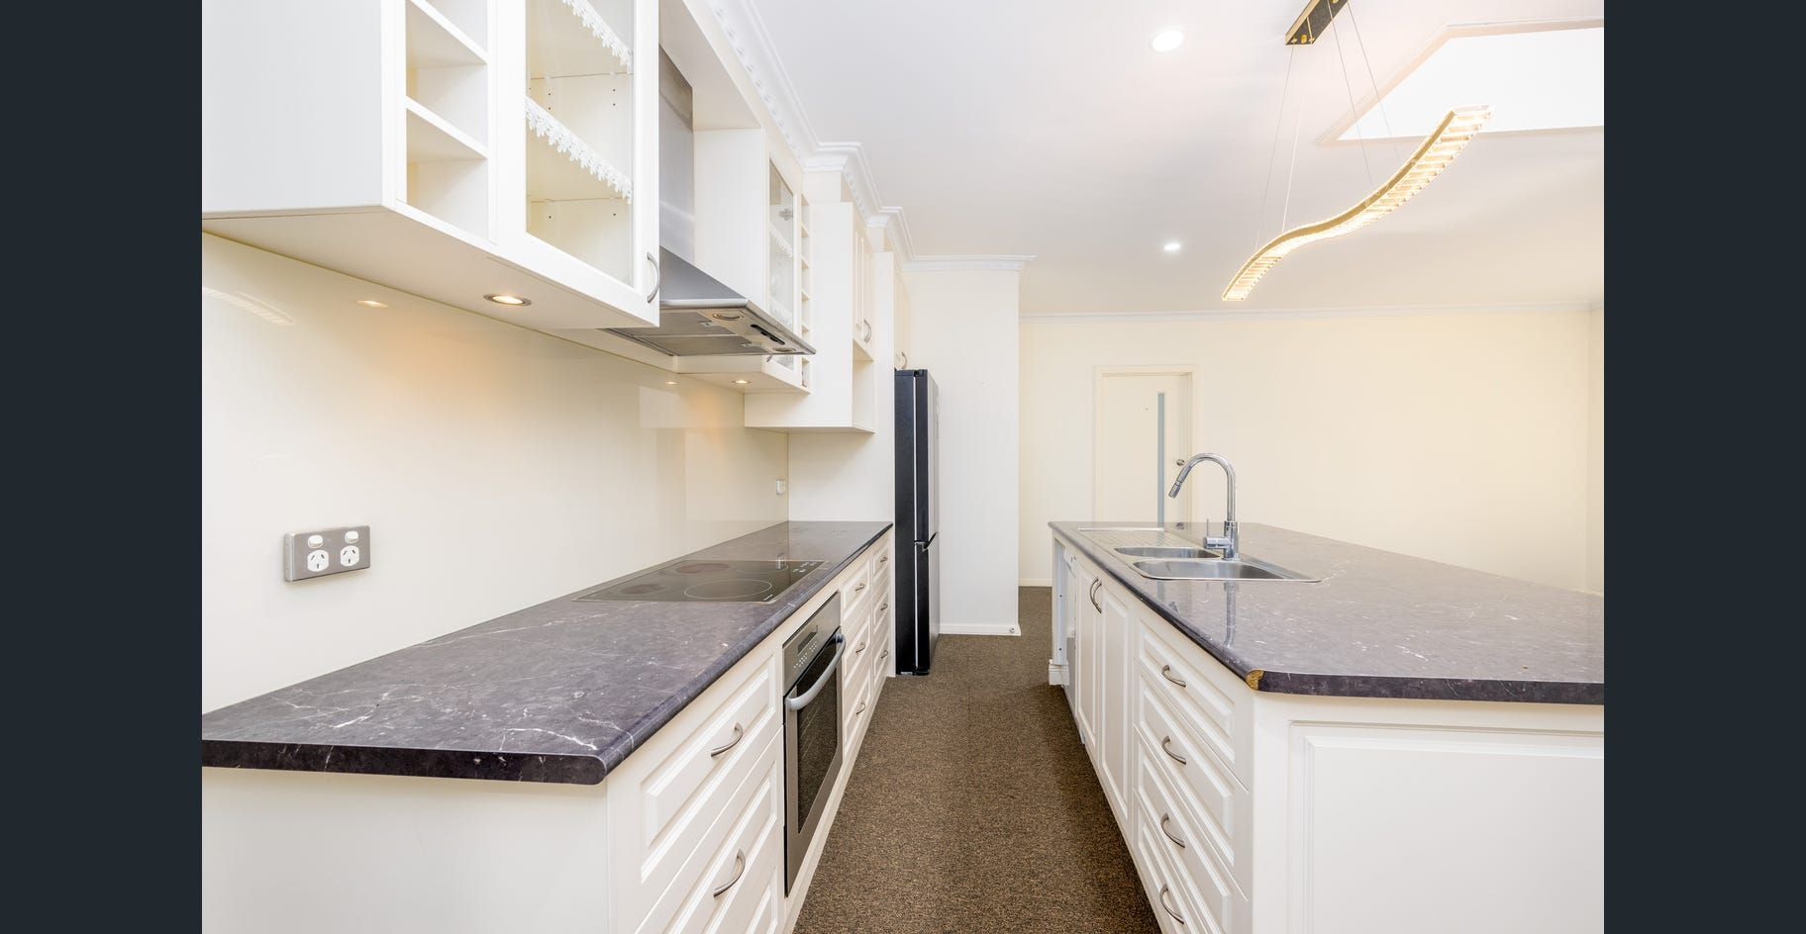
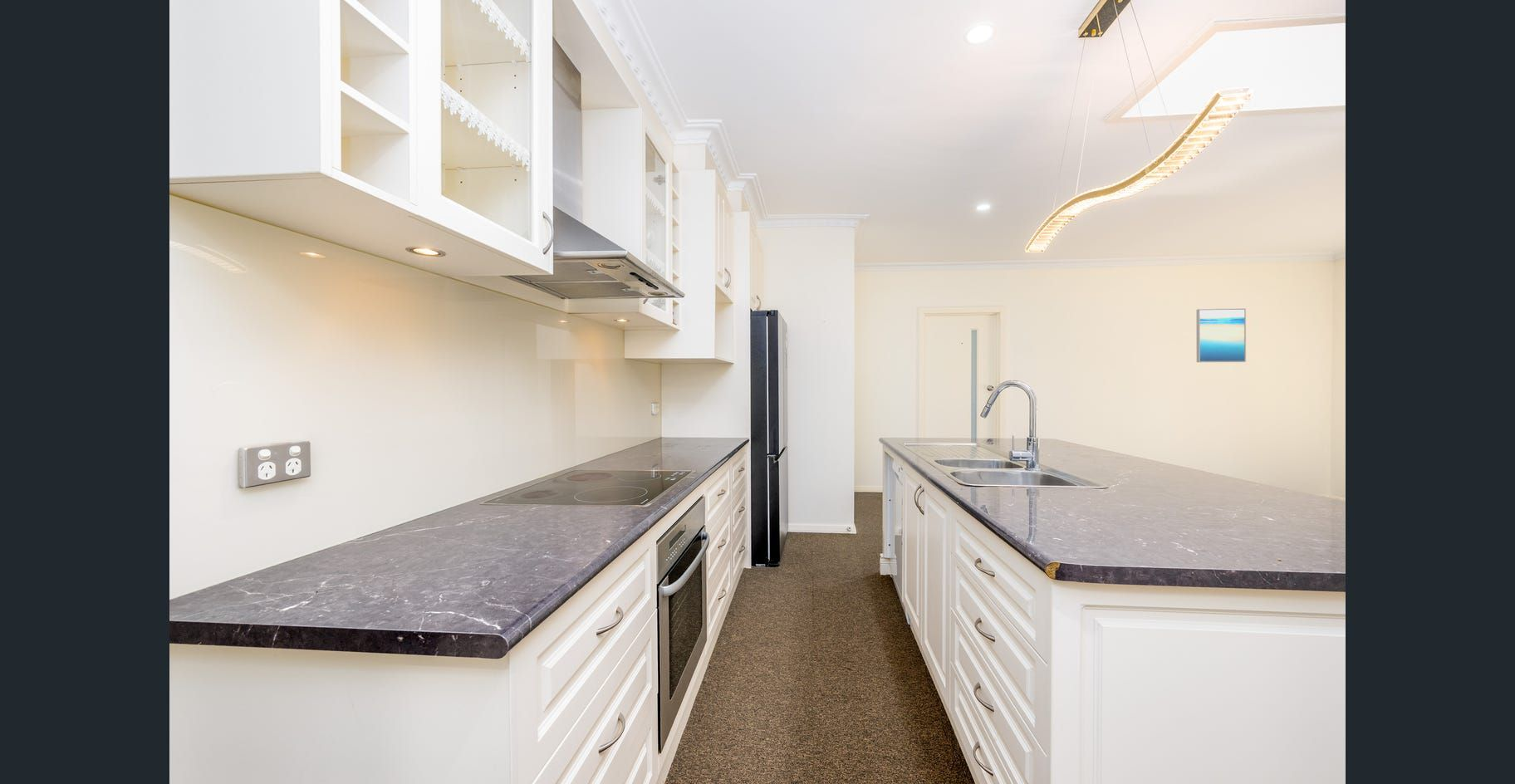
+ wall art [1196,307,1247,363]
